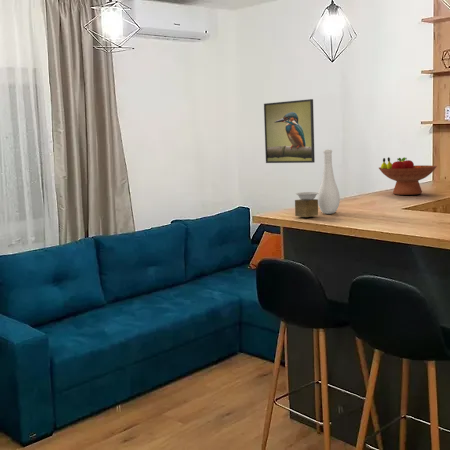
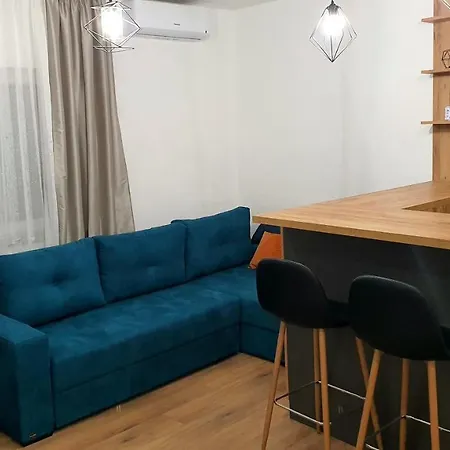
- fruit bowl [378,156,438,196]
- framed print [263,98,316,164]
- vase [294,149,341,218]
